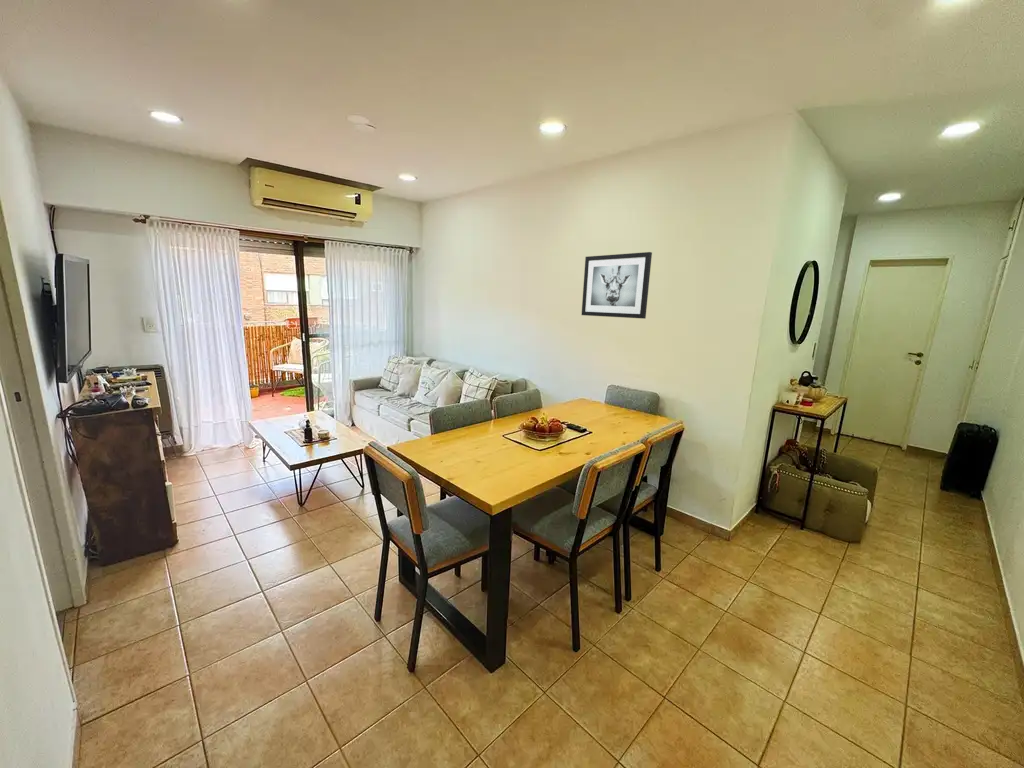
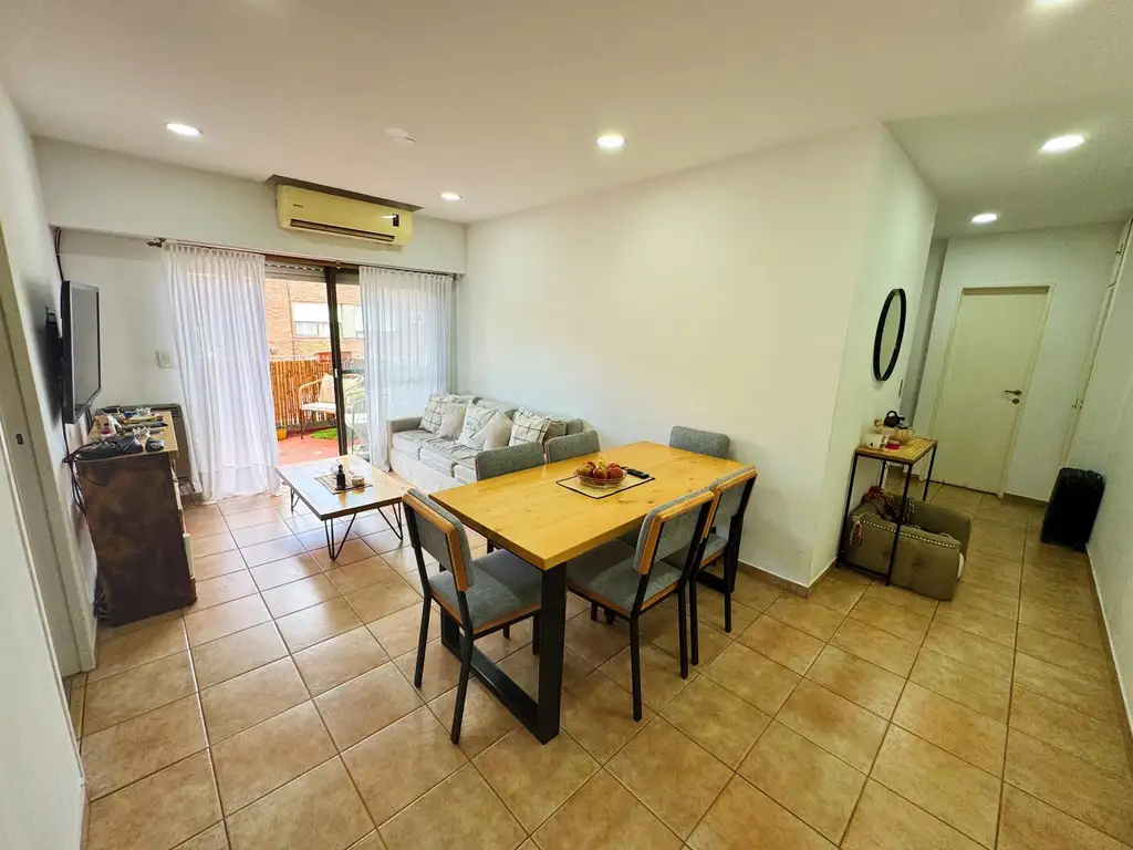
- wall art [581,251,653,320]
